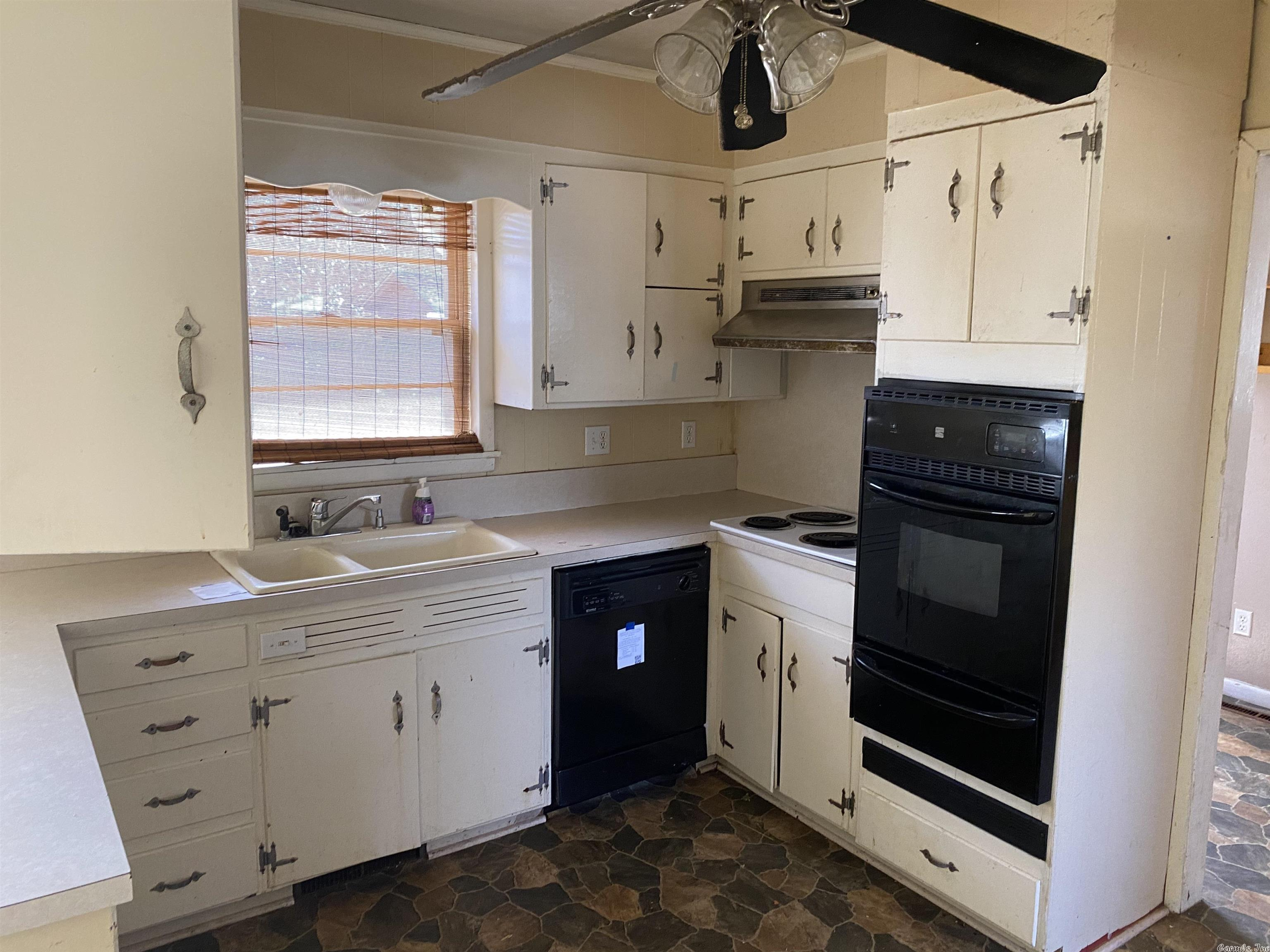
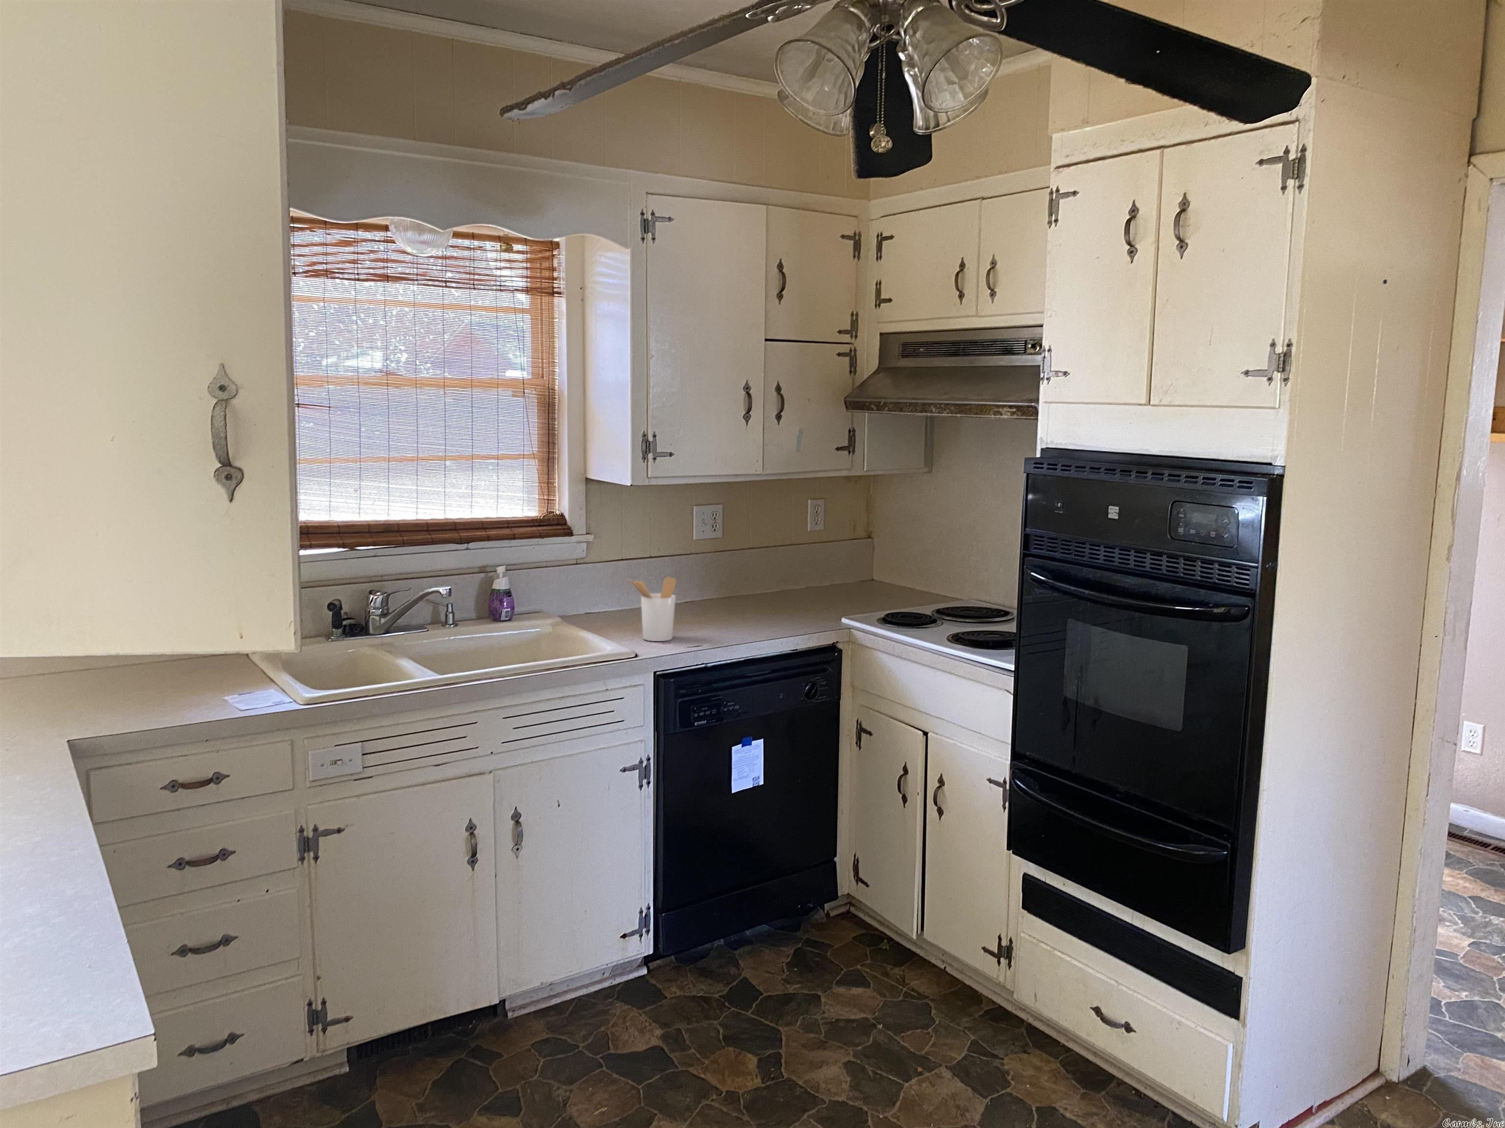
+ utensil holder [628,577,677,642]
